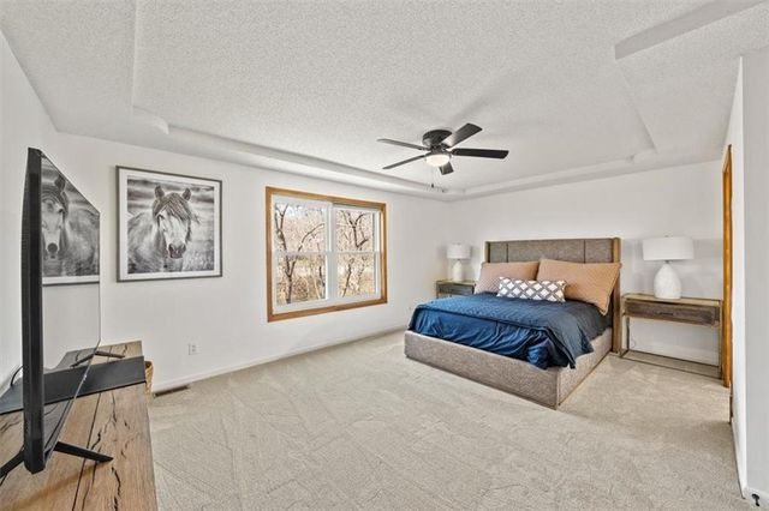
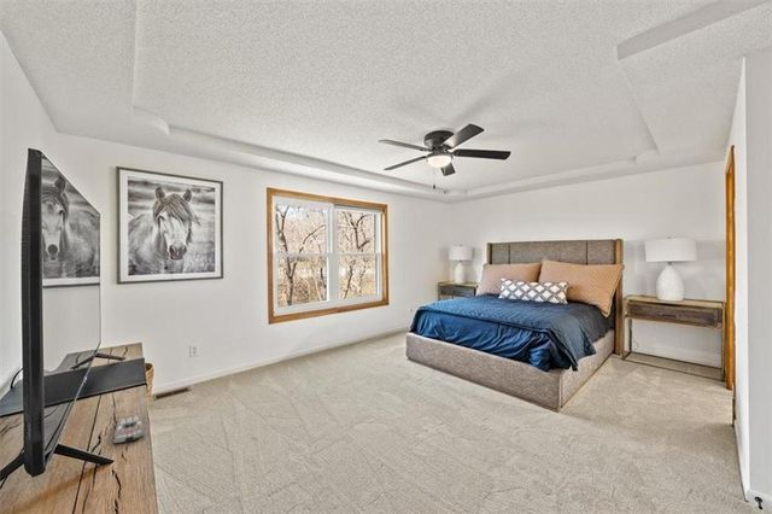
+ remote control [112,413,146,445]
